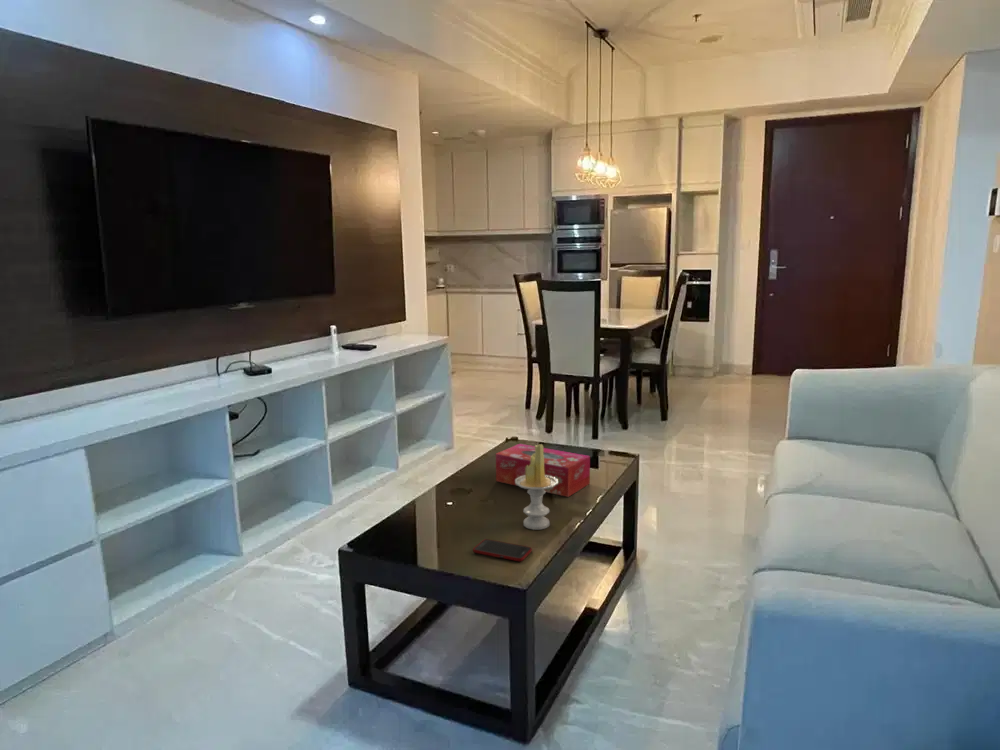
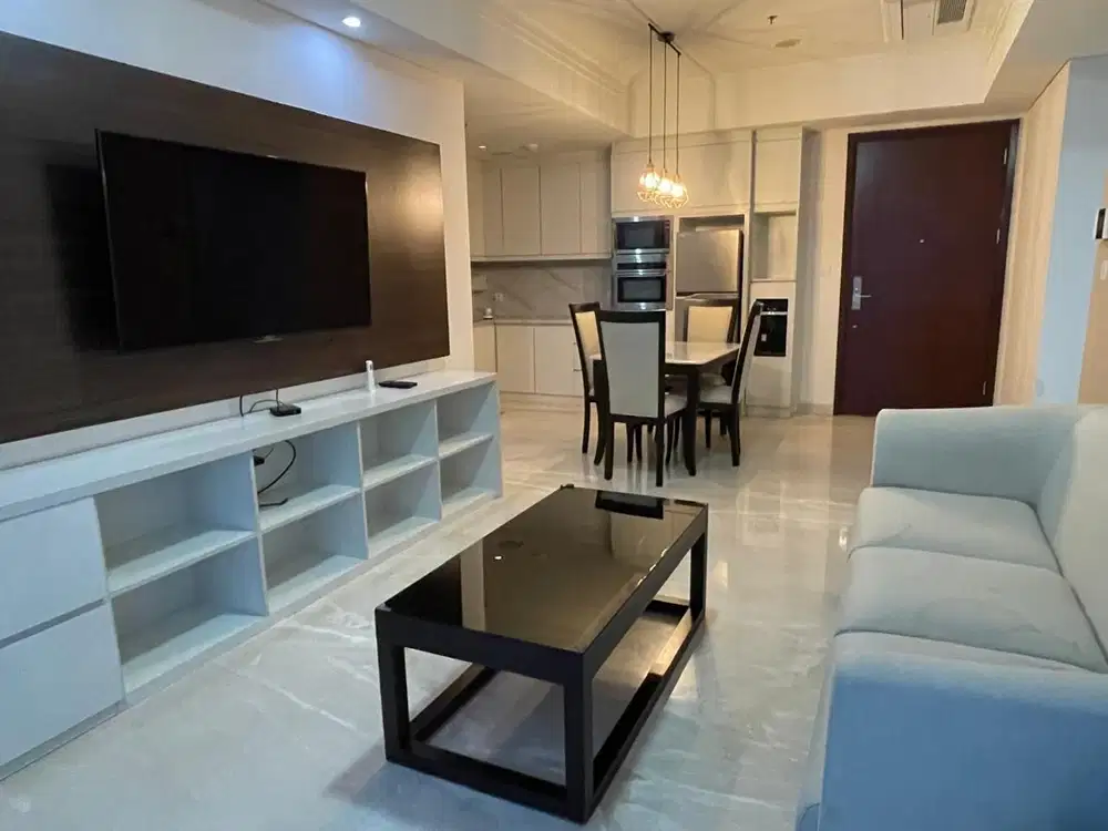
- candle [515,443,558,531]
- tissue box [495,443,591,498]
- cell phone [472,538,533,562]
